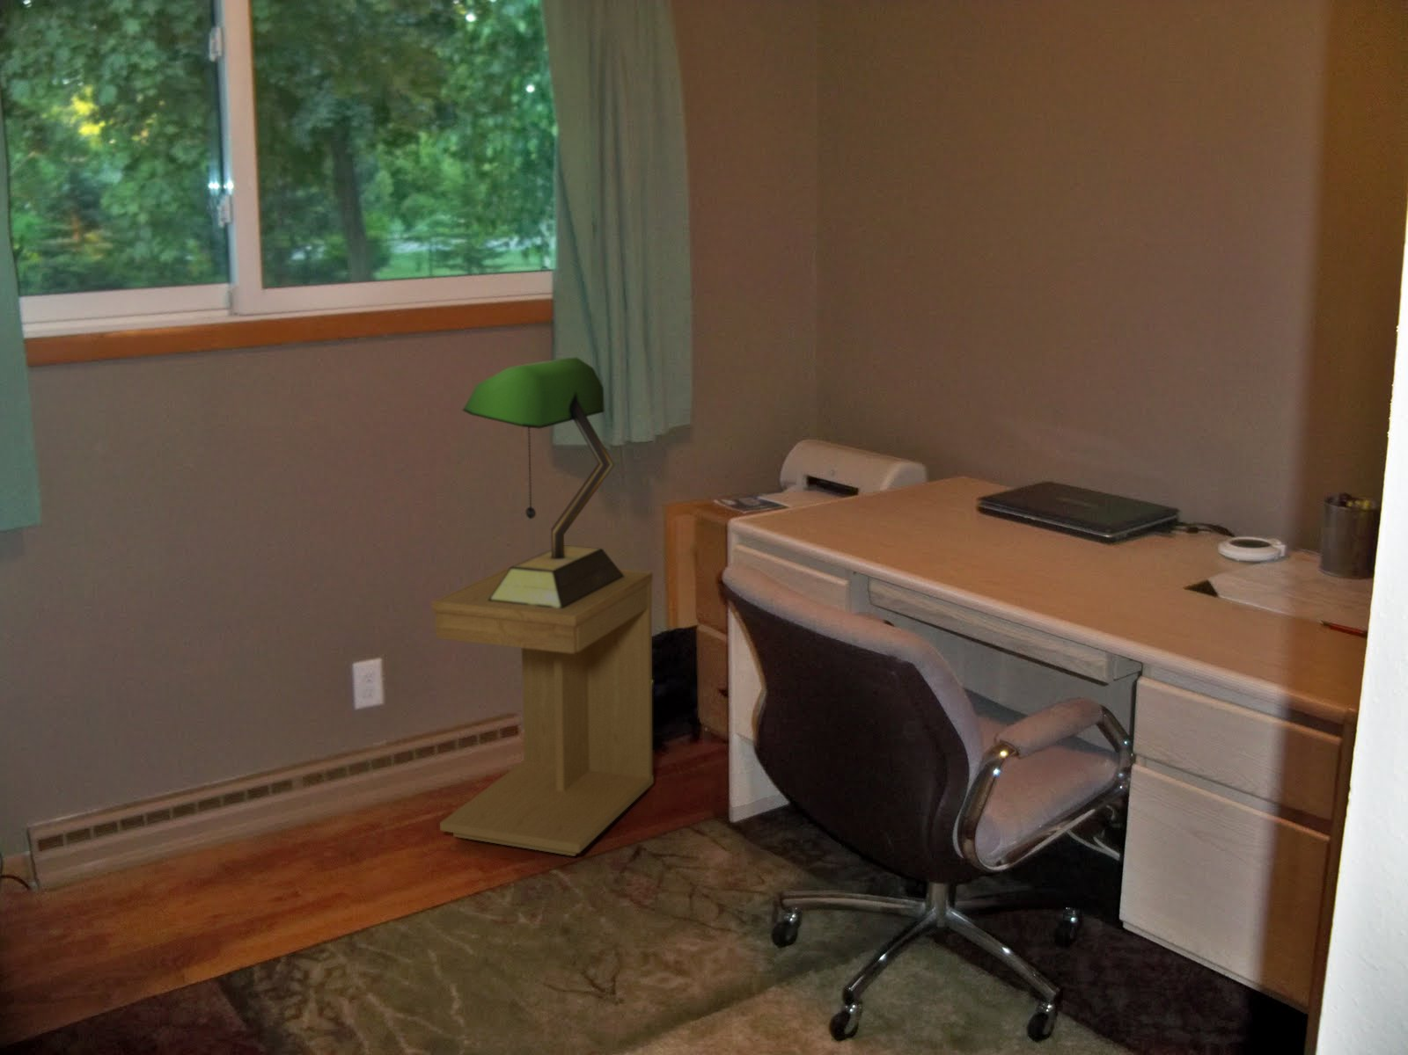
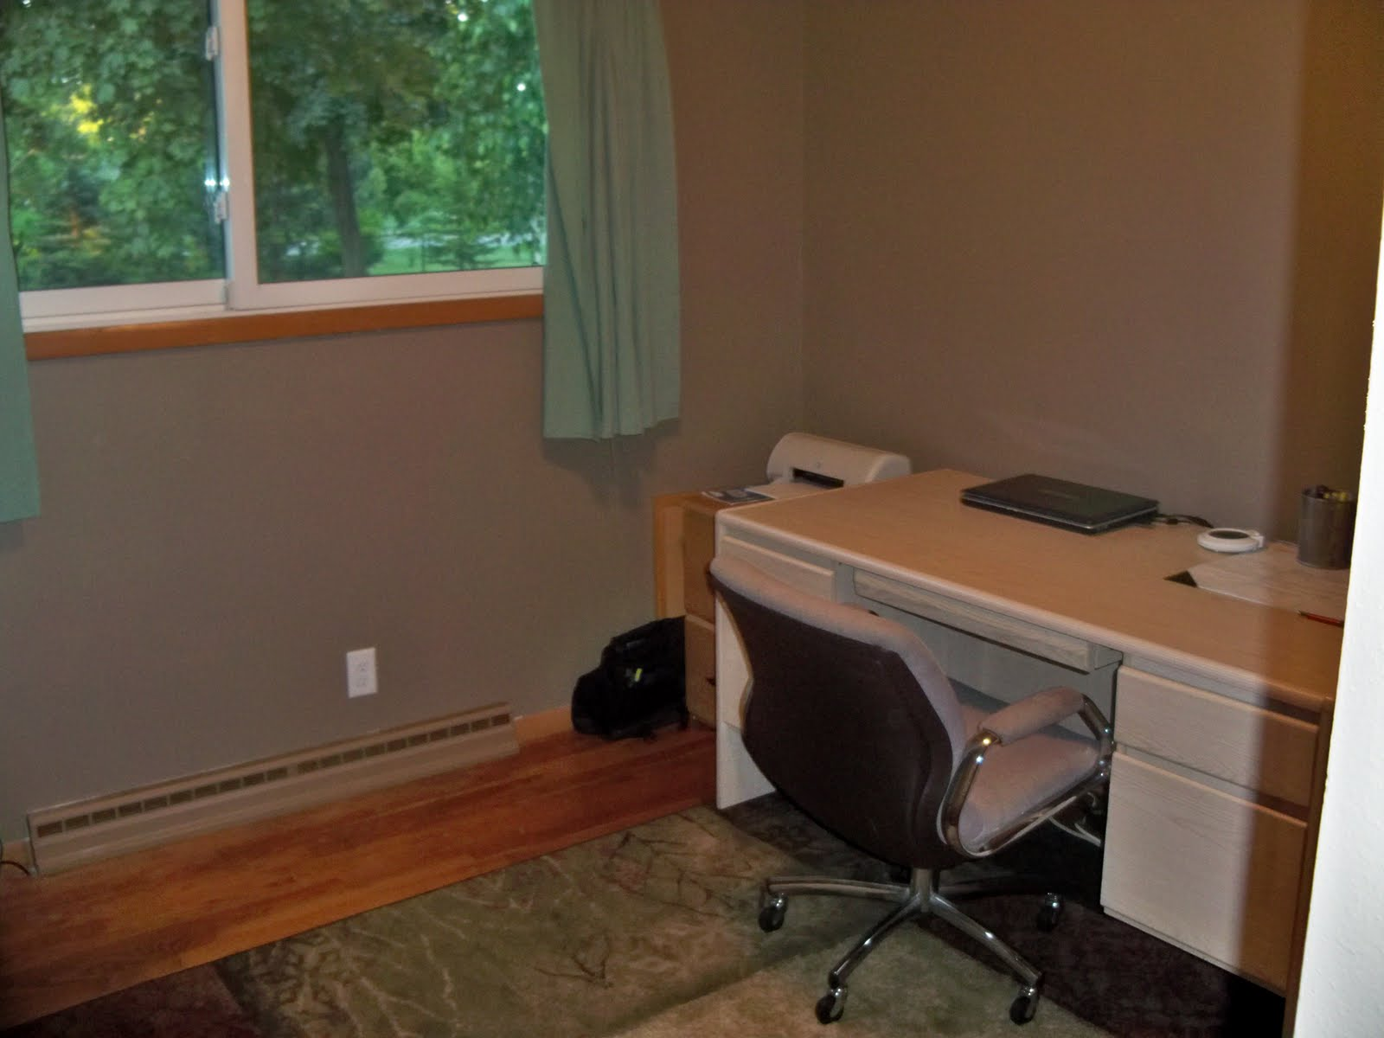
- side table [430,560,655,858]
- table lamp [462,357,624,608]
